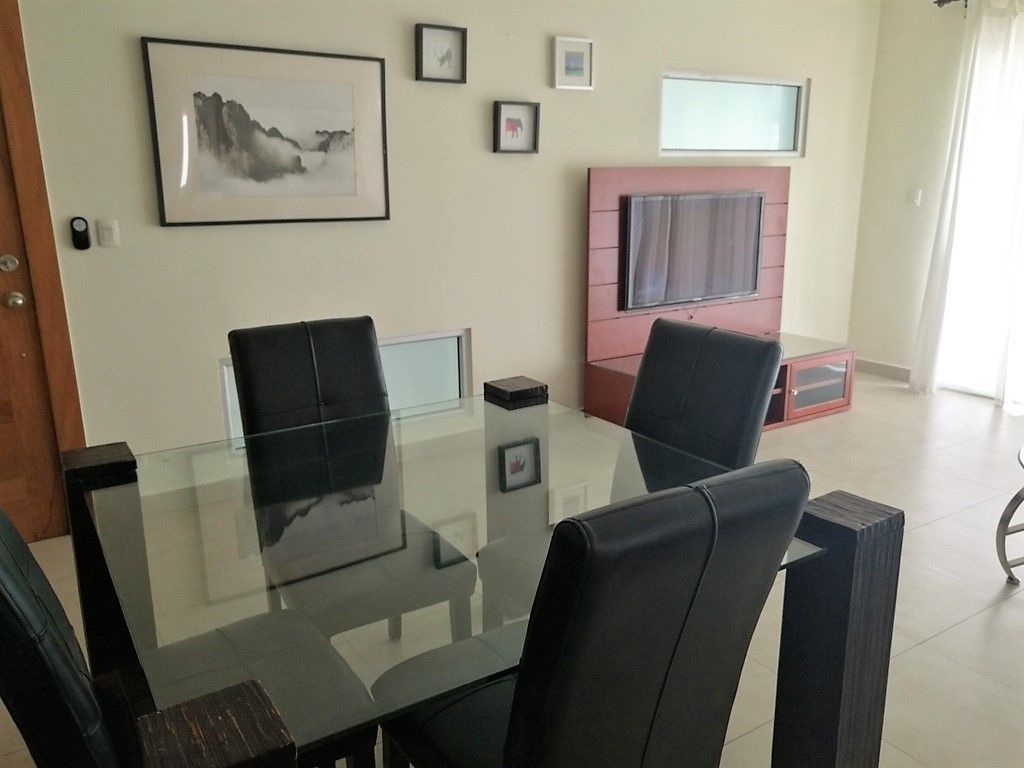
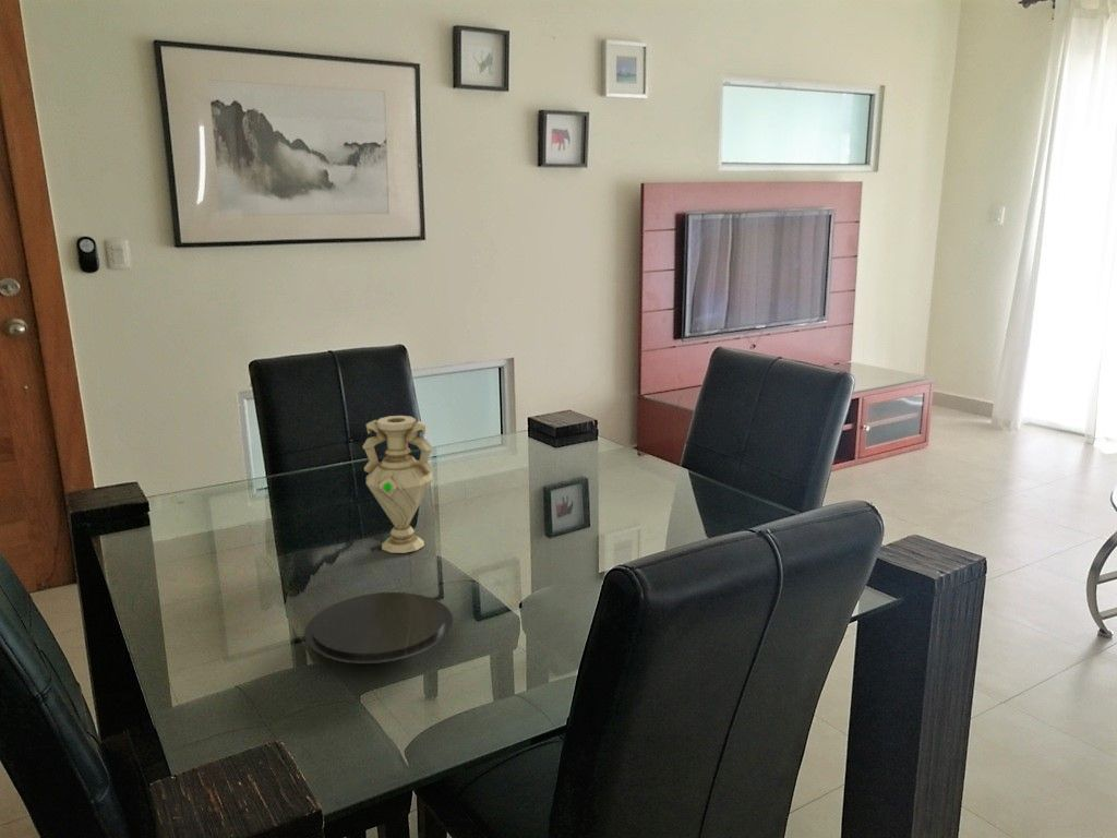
+ vase [361,415,435,554]
+ plate [303,591,454,665]
